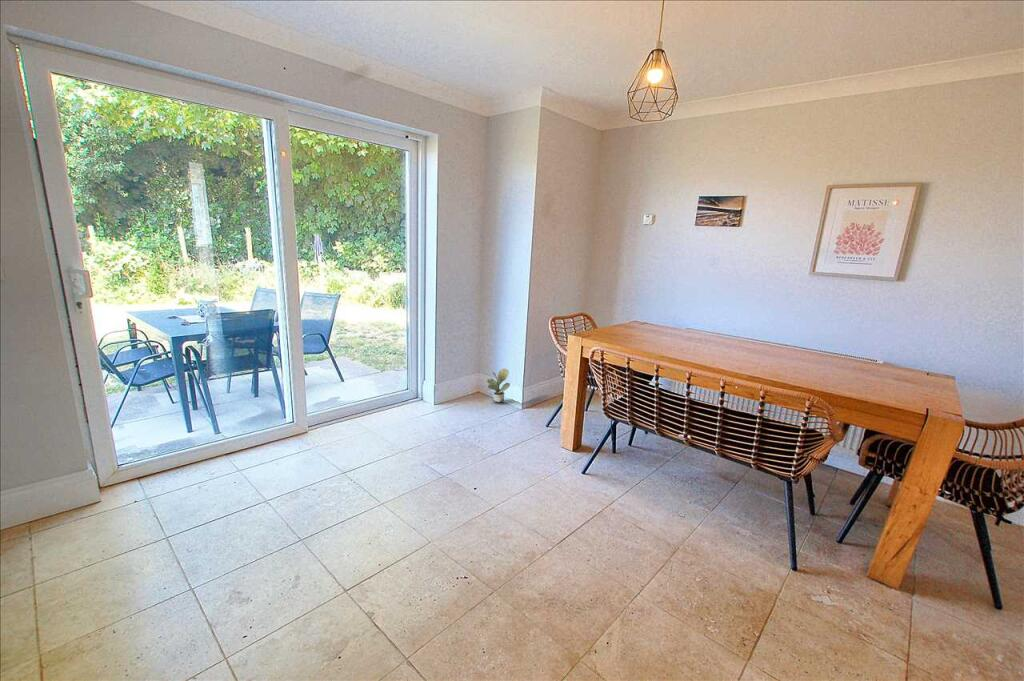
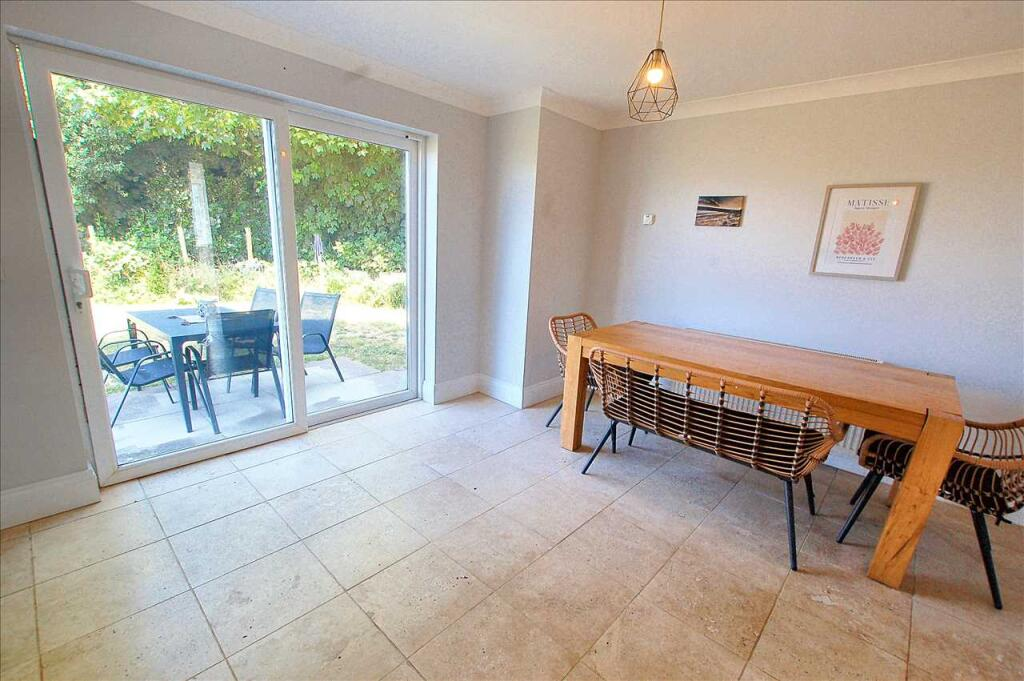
- potted plant [486,368,511,403]
